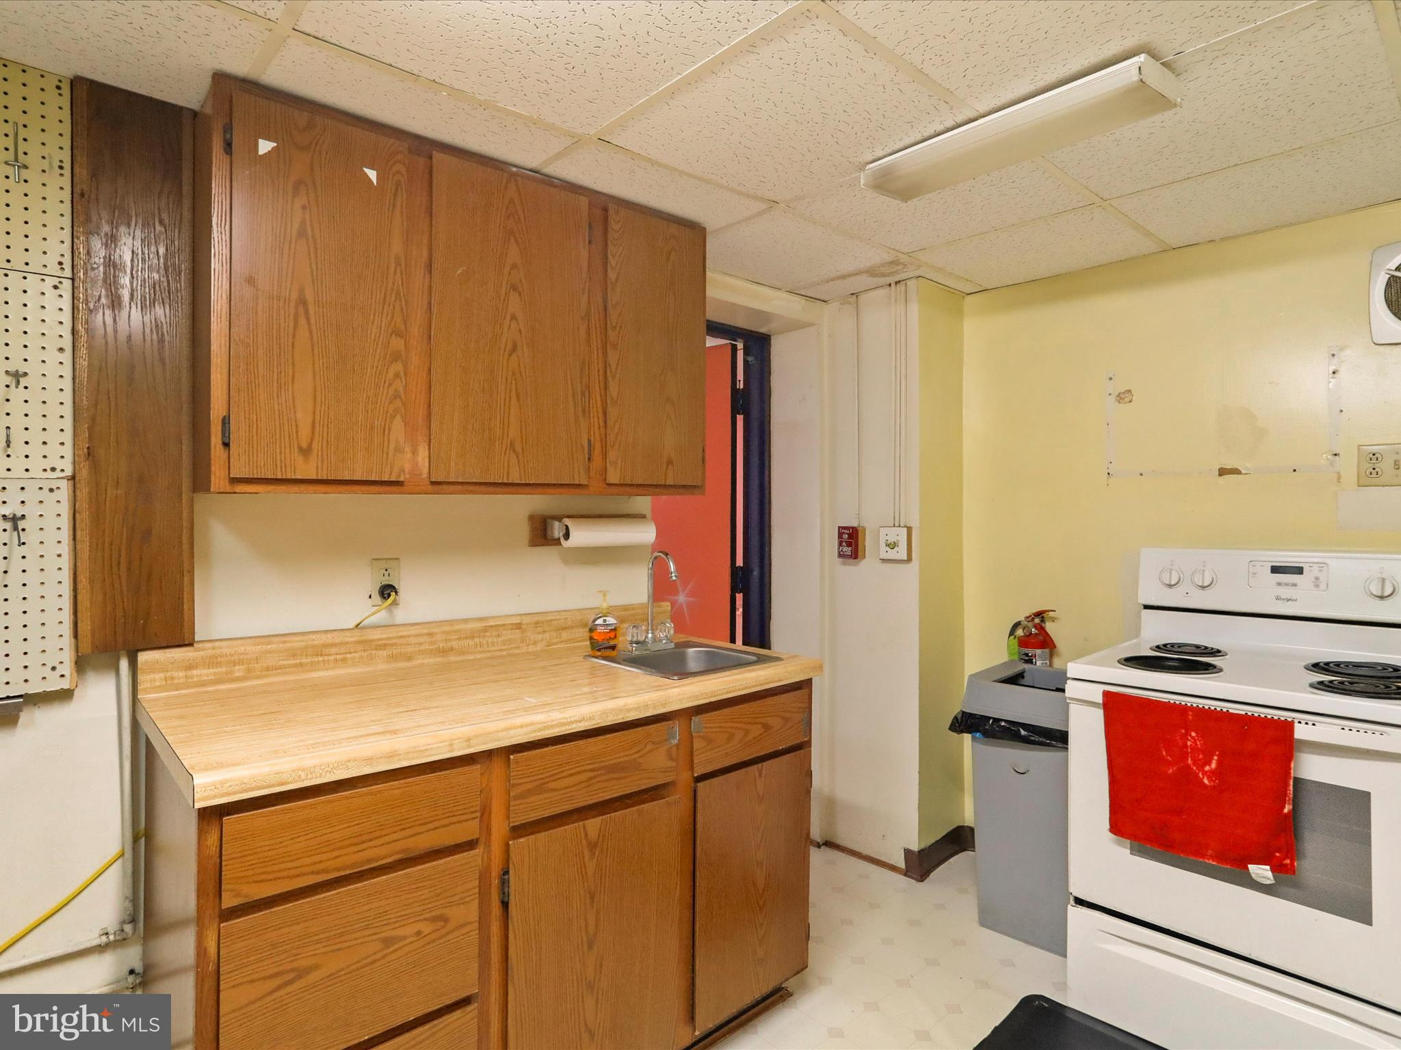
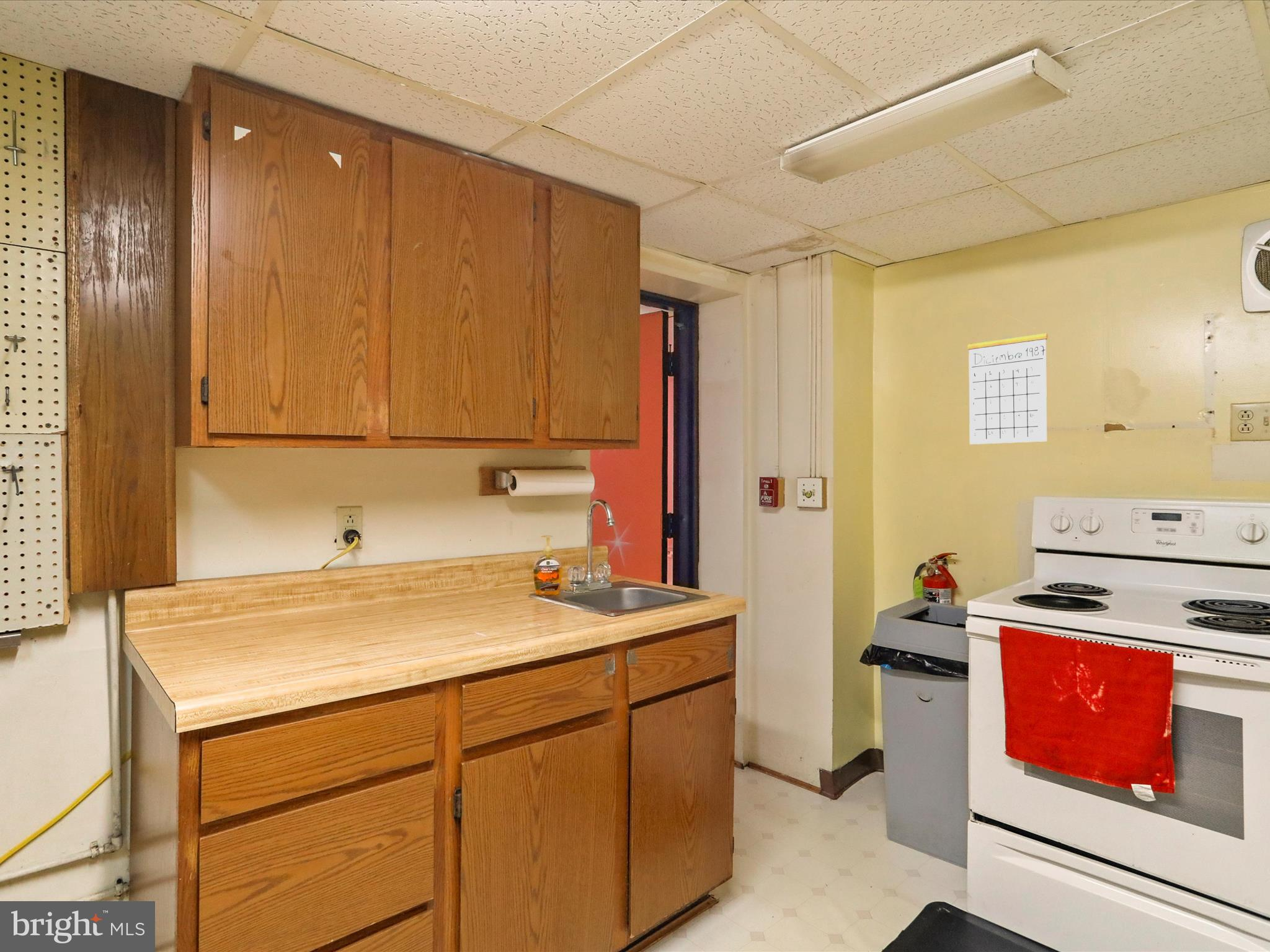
+ calendar [967,314,1049,445]
